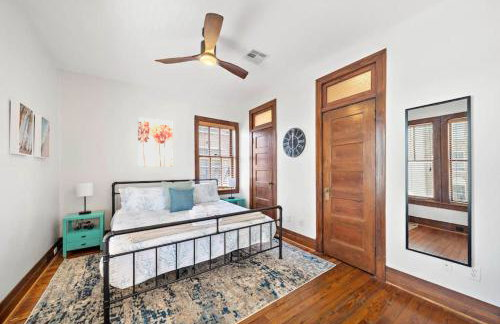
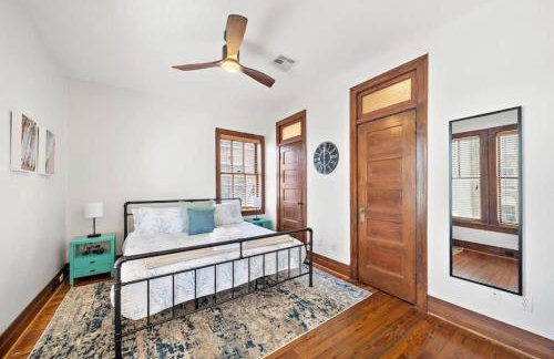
- wall art [137,117,173,168]
